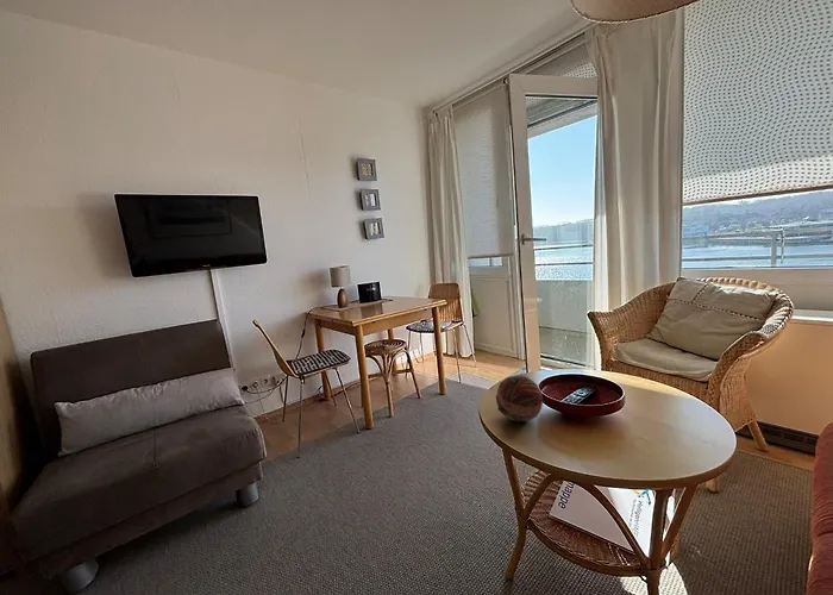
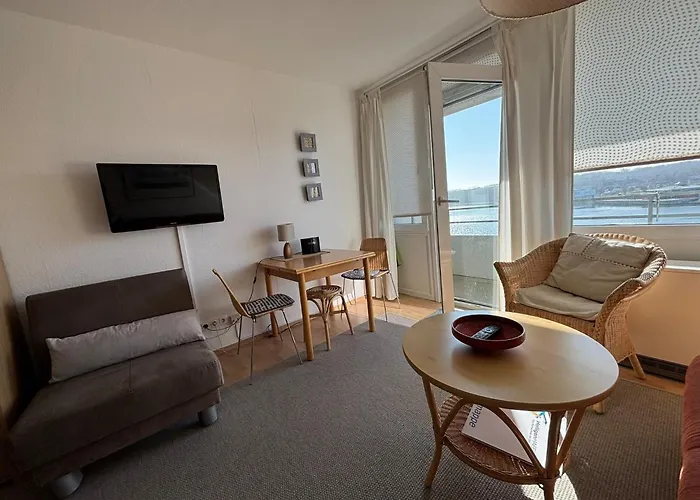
- decorative ball [495,374,544,422]
